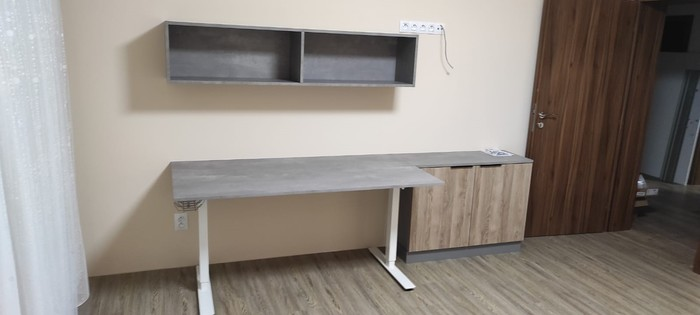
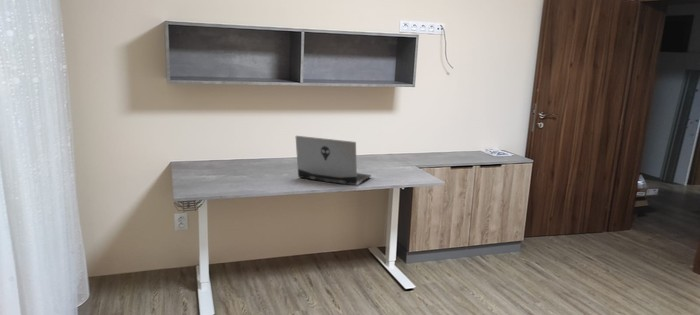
+ laptop computer [295,135,372,186]
